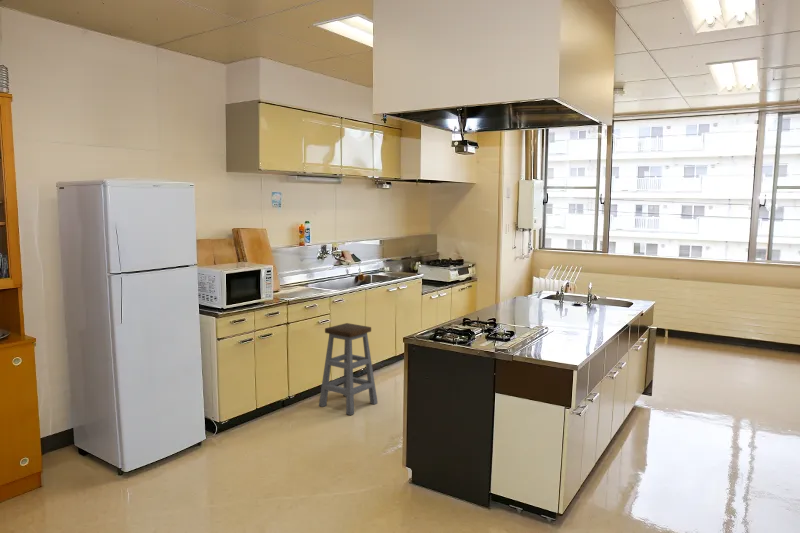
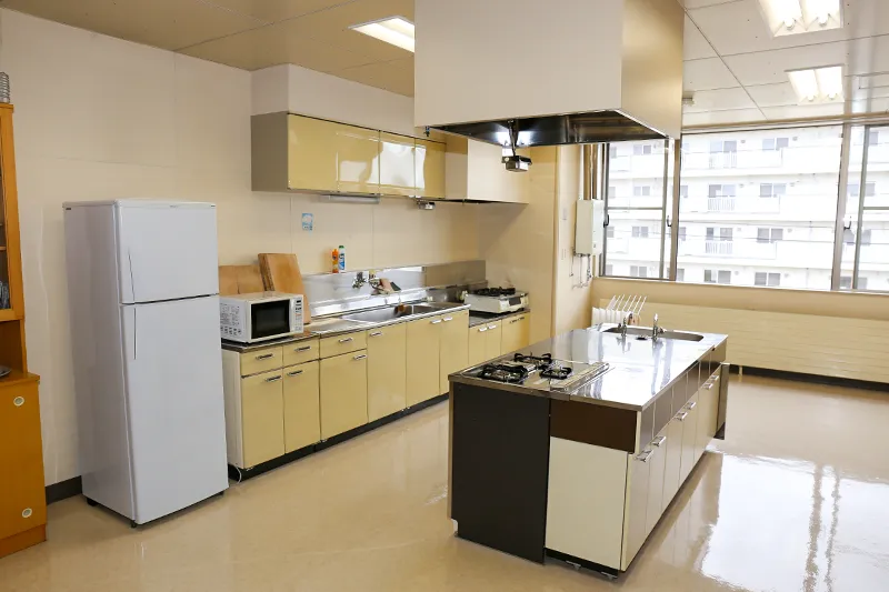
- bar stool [318,322,379,416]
